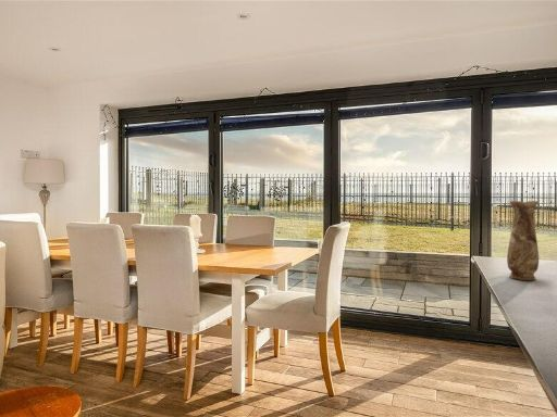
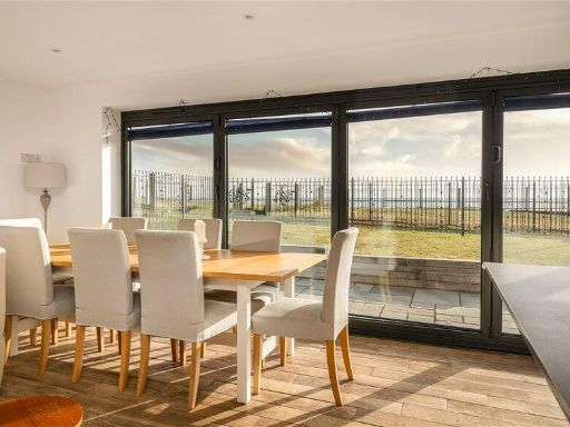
- vase [506,200,540,281]
